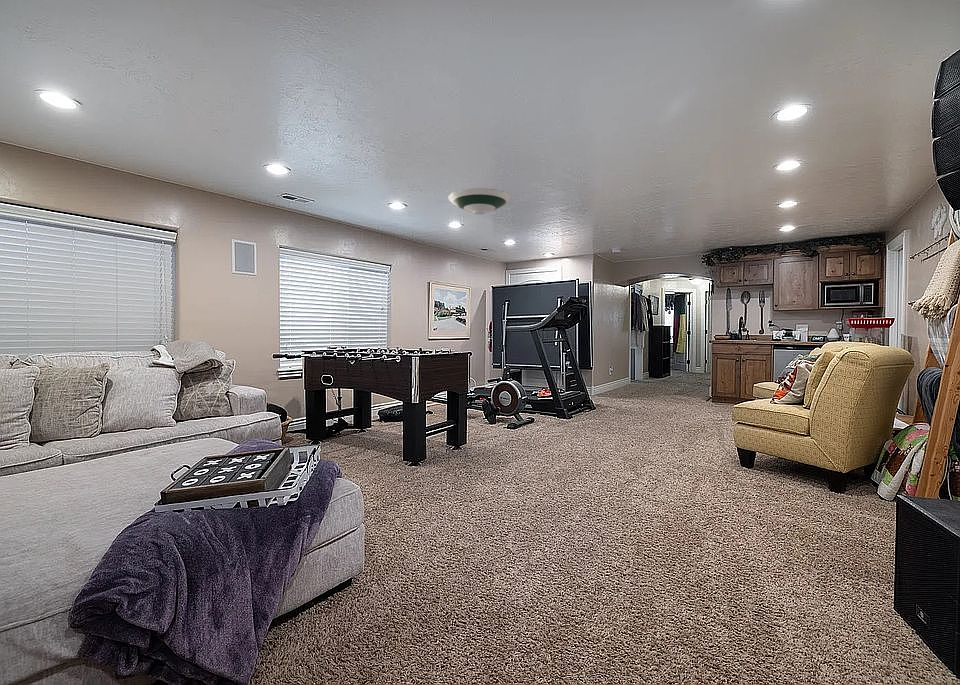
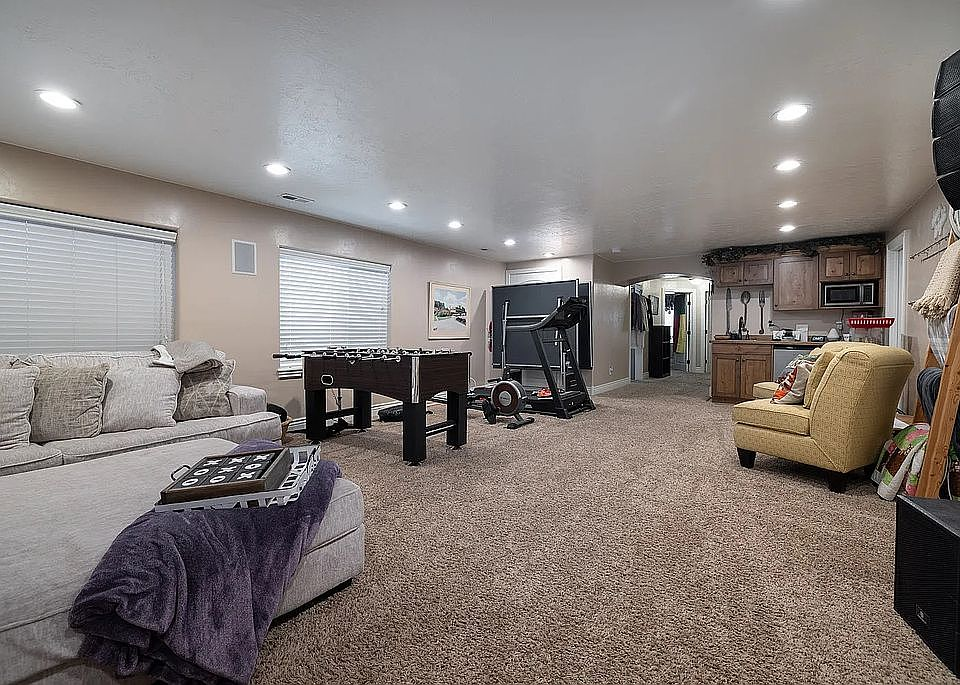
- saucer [447,187,512,216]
